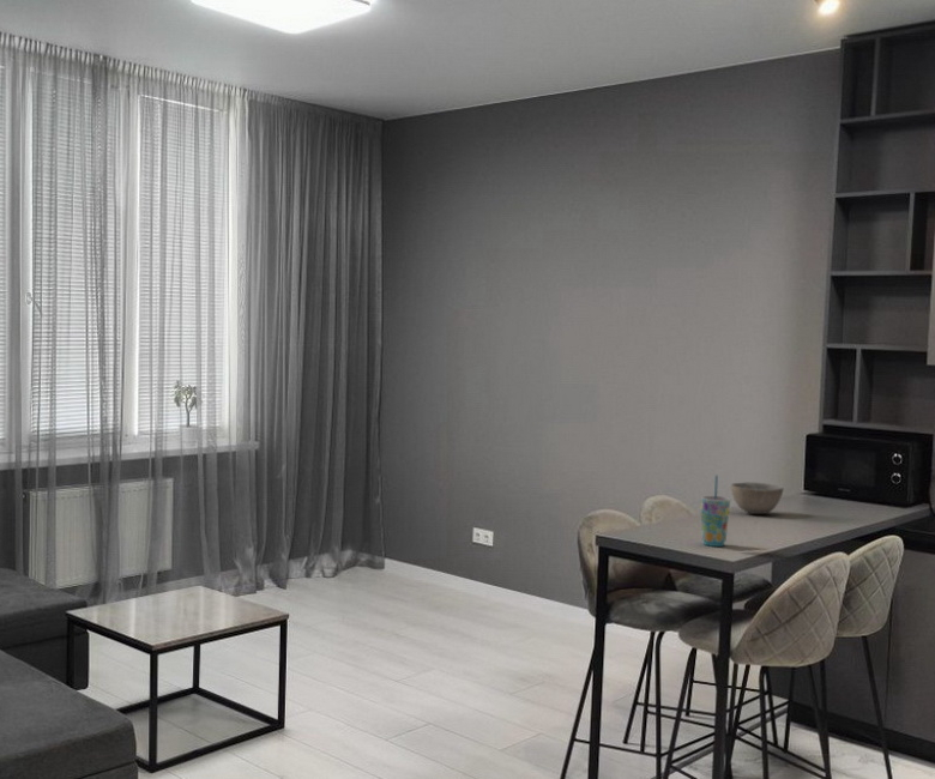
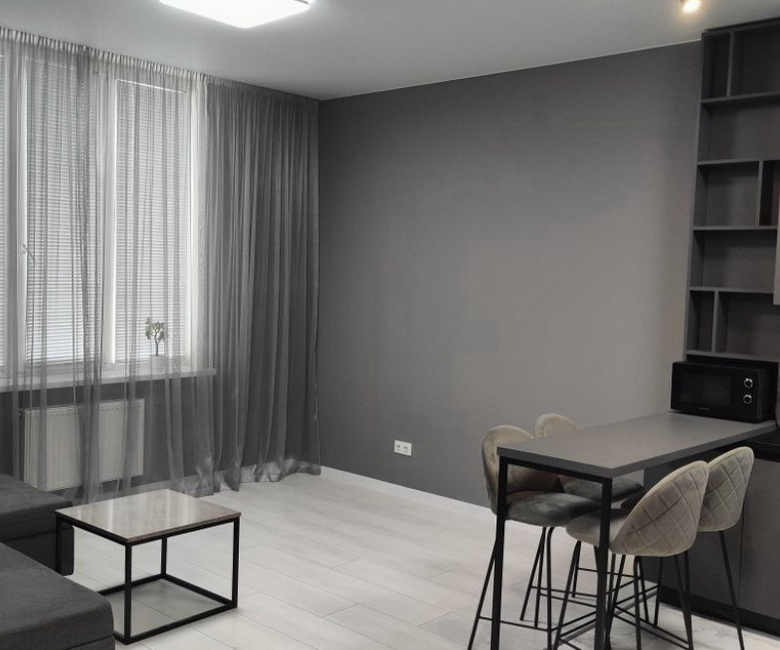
- bowl [729,482,785,515]
- cup [700,475,731,548]
